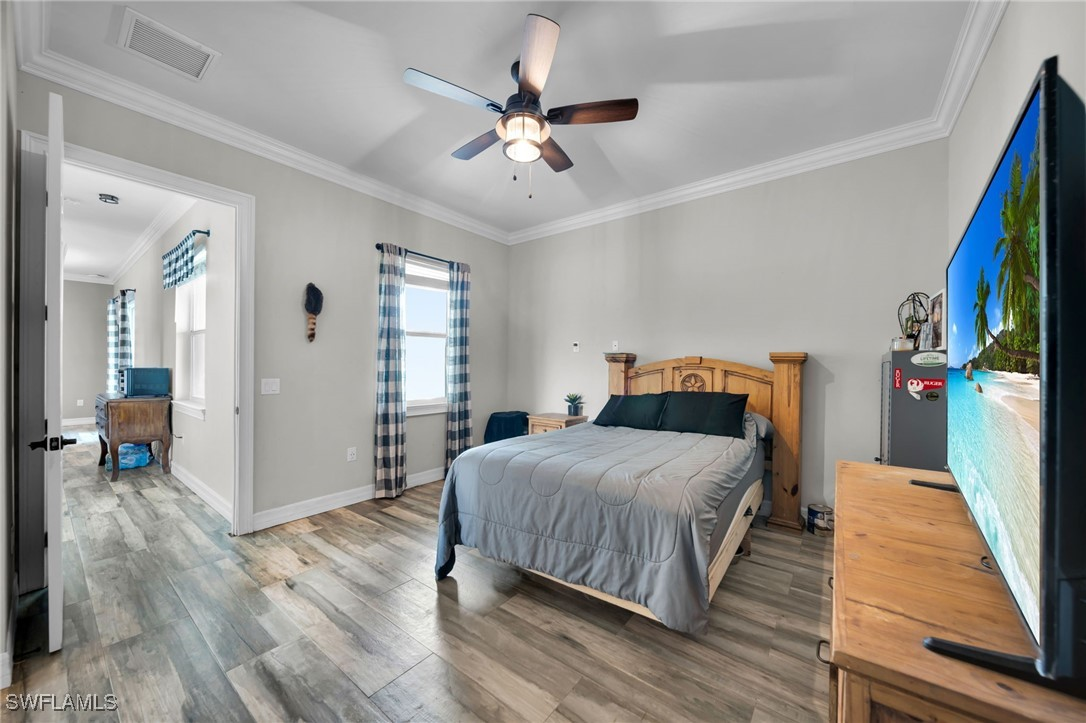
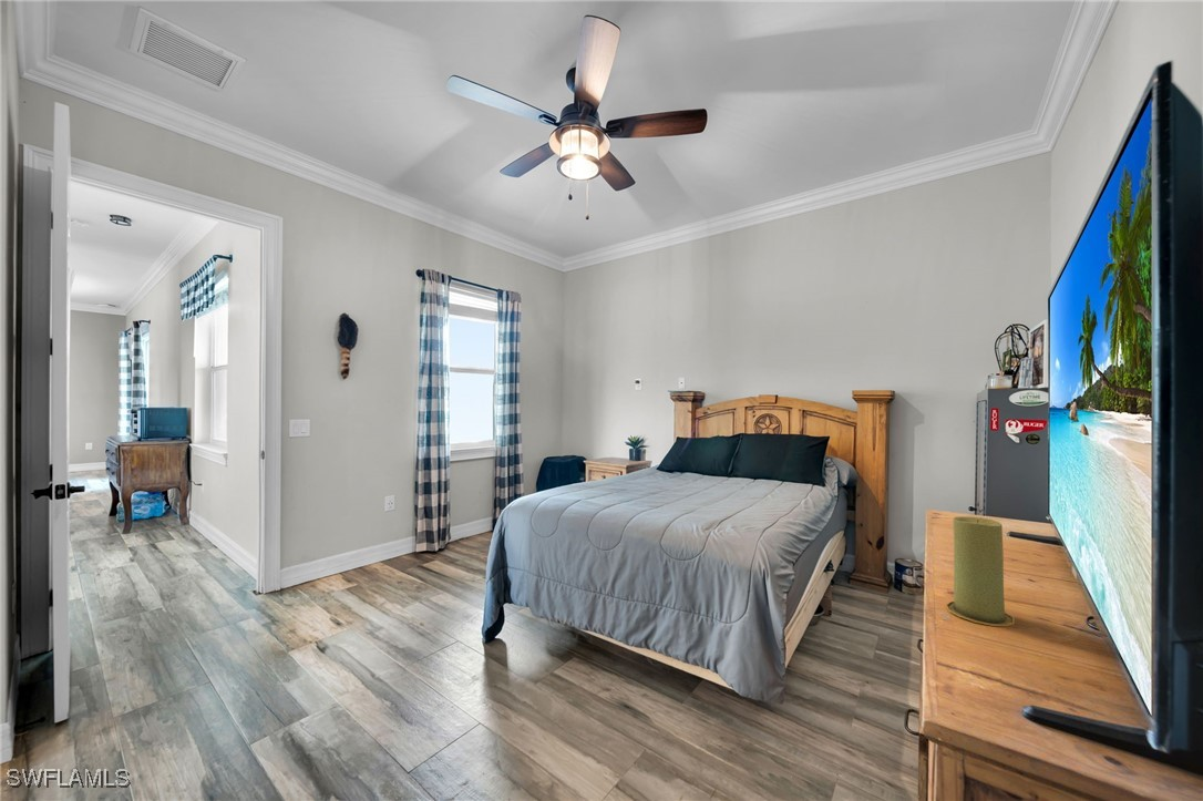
+ candle [945,515,1016,627]
